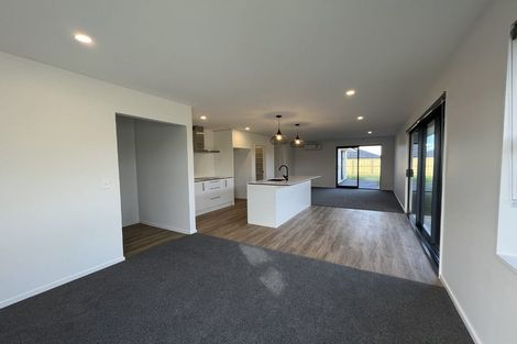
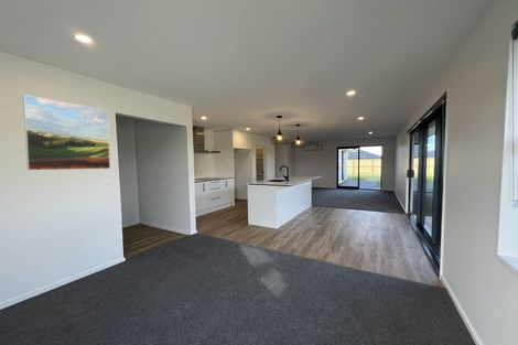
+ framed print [22,94,111,172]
